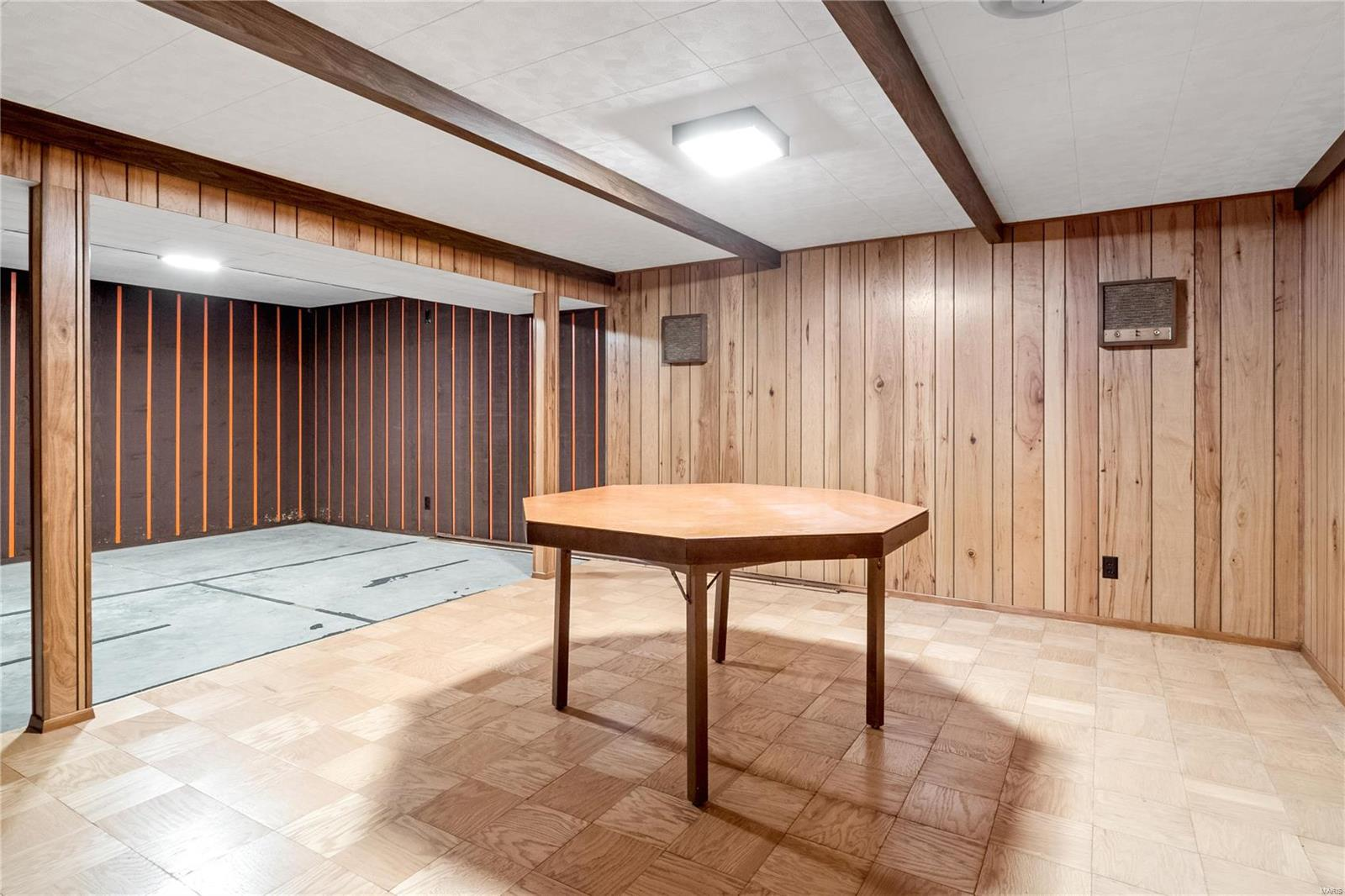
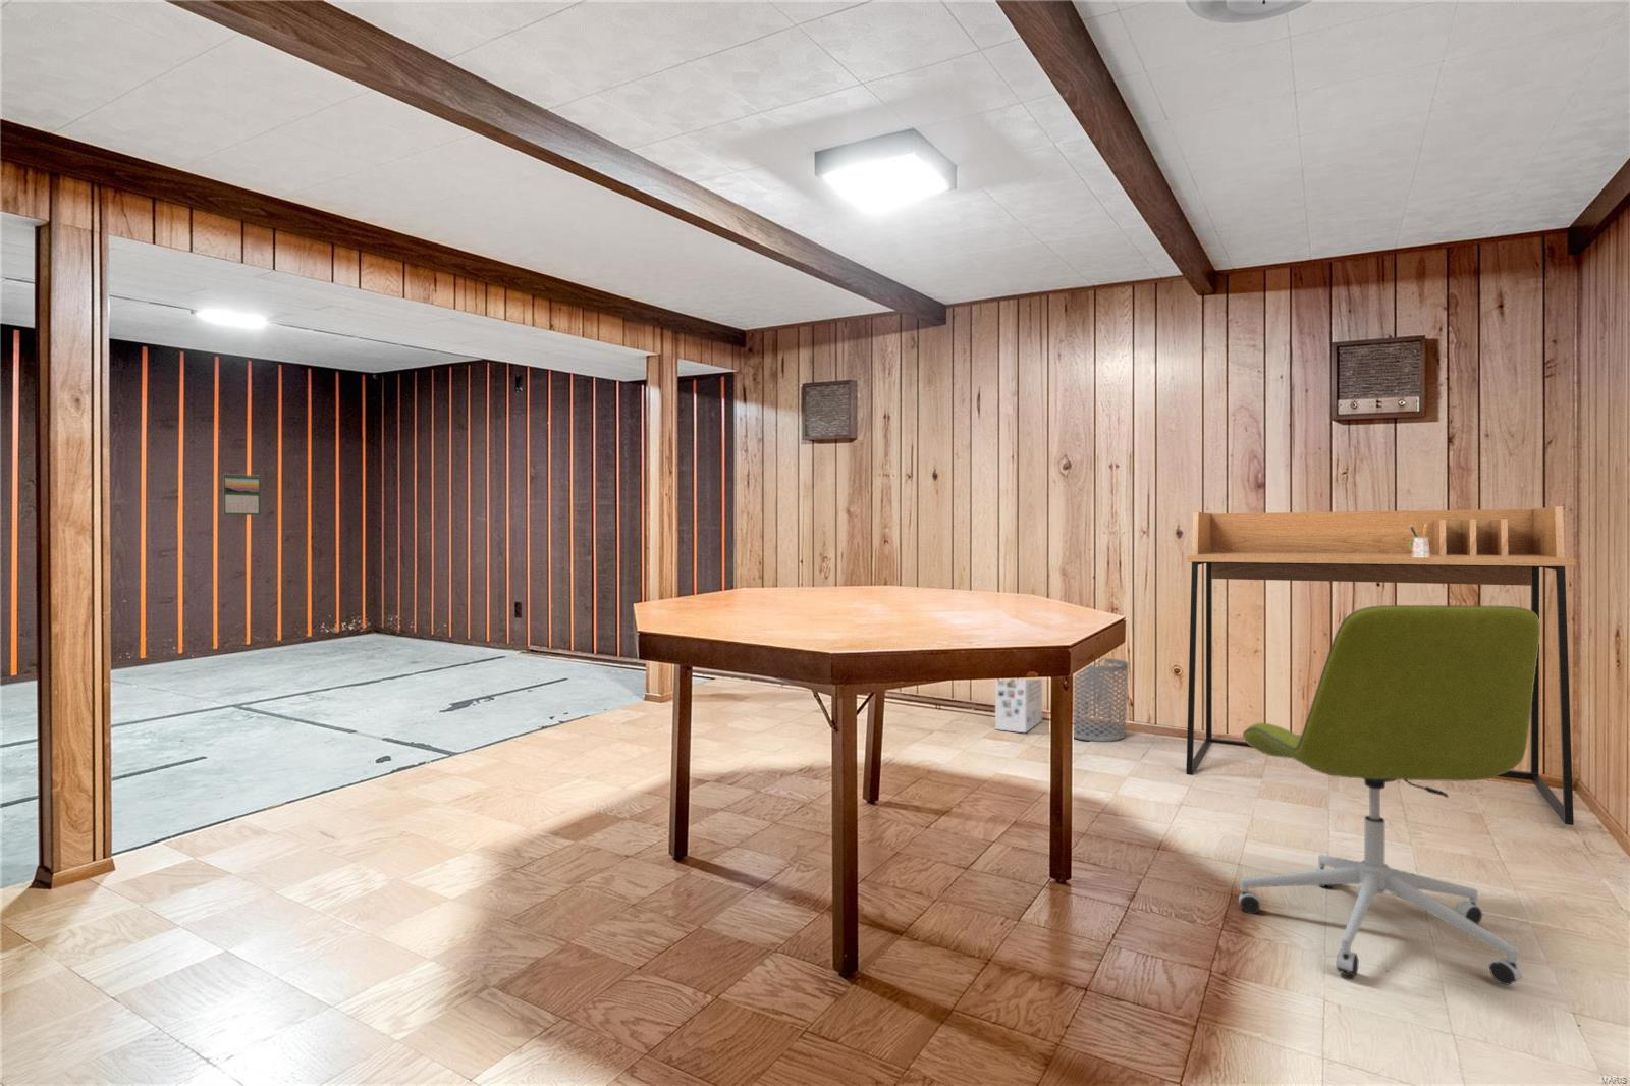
+ cardboard box [994,679,1043,733]
+ calendar [222,473,262,516]
+ office chair [1237,604,1542,987]
+ desk [1185,505,1575,827]
+ waste bin [1073,657,1128,743]
+ pen holder [1406,524,1429,556]
